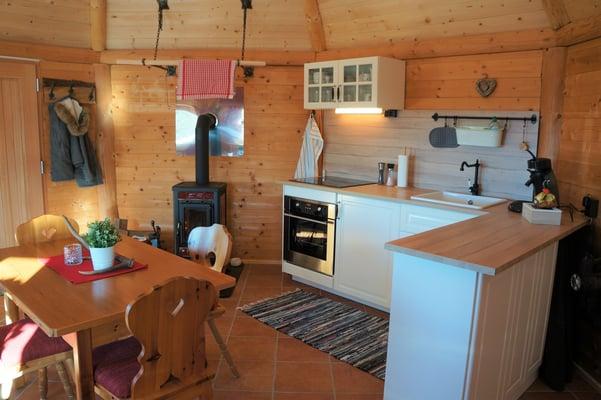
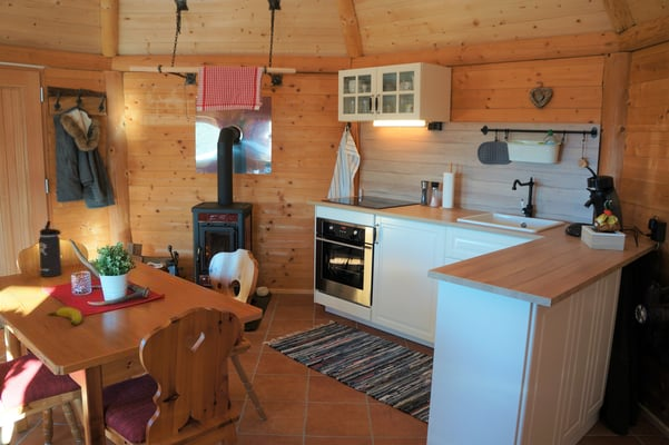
+ banana [47,306,83,326]
+ thermos bottle [38,220,62,278]
